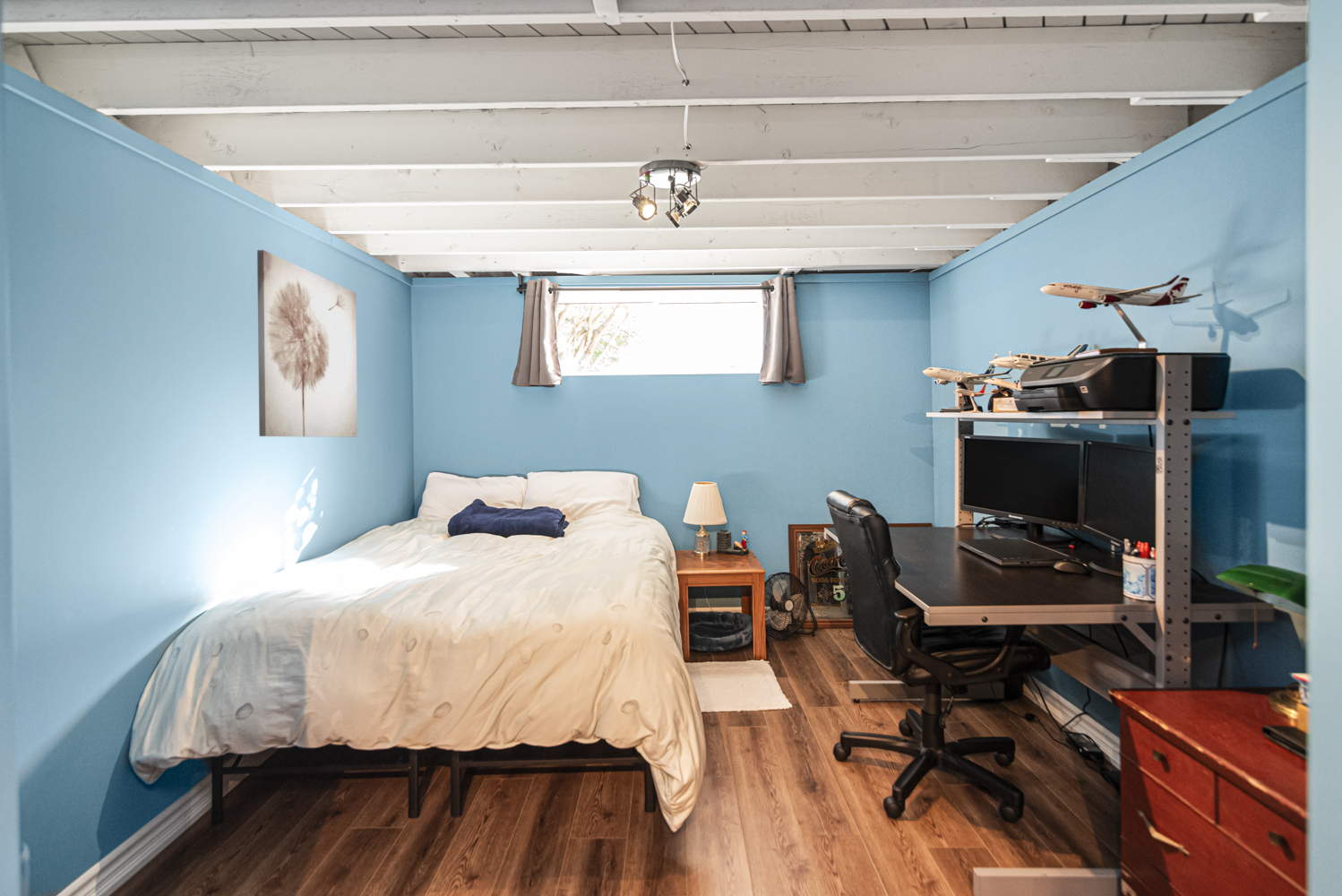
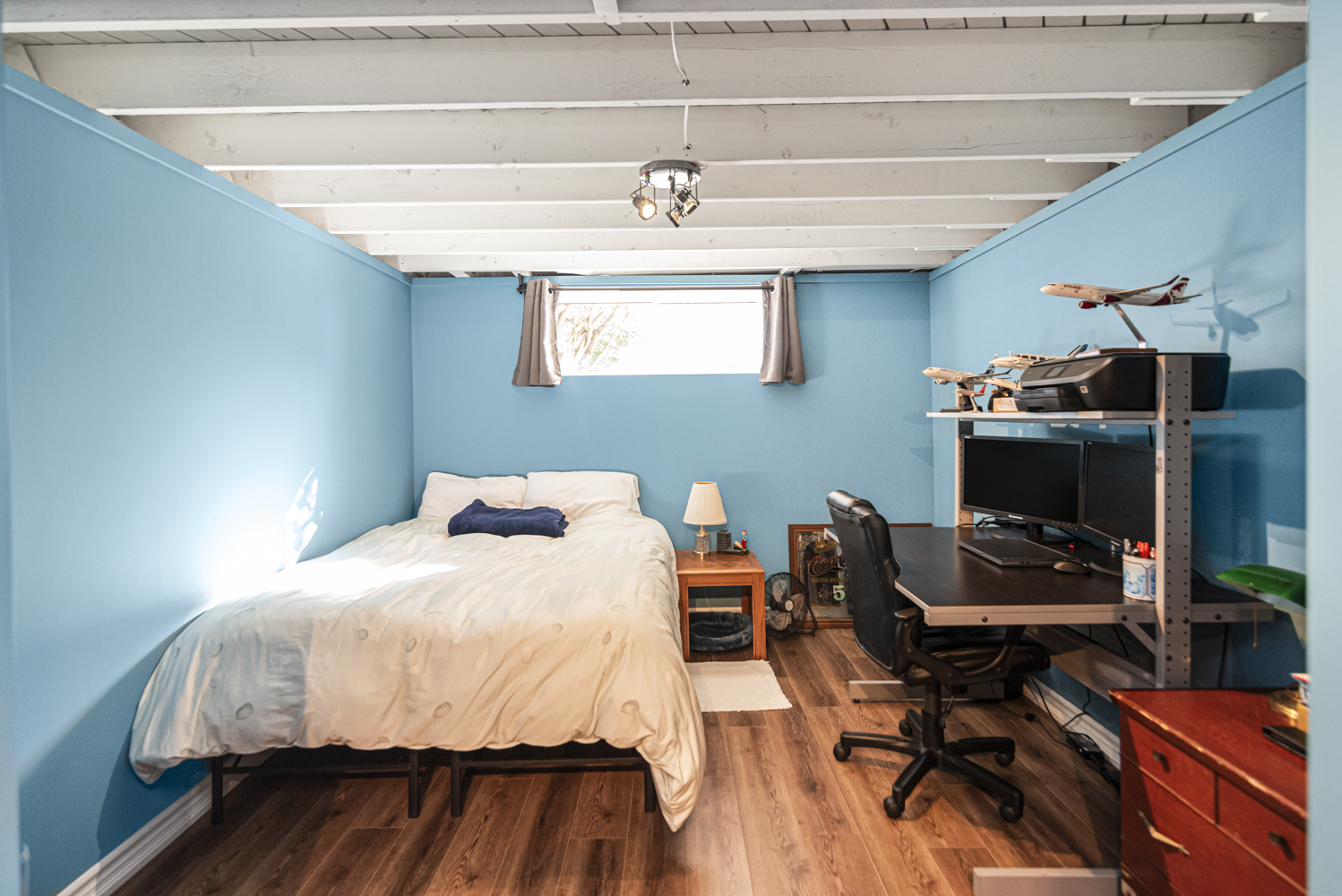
- wall art [256,249,358,438]
